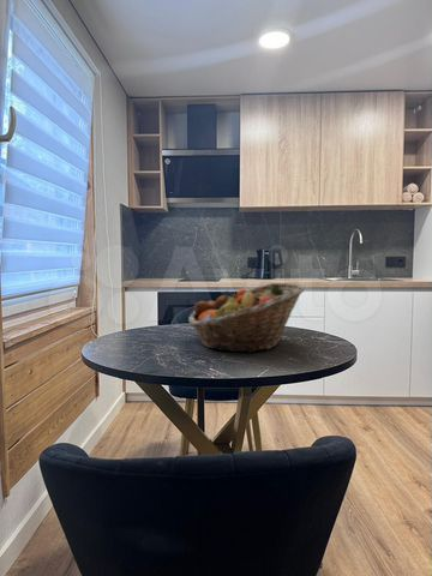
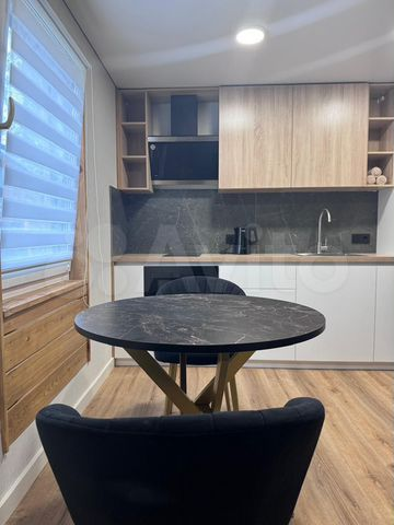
- fruit basket [187,282,306,354]
